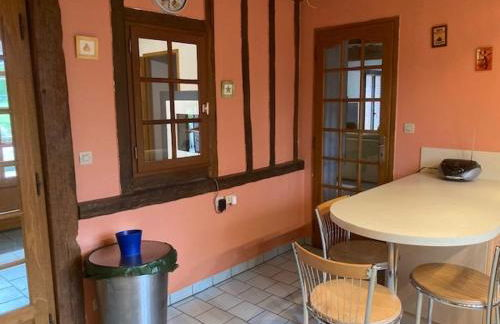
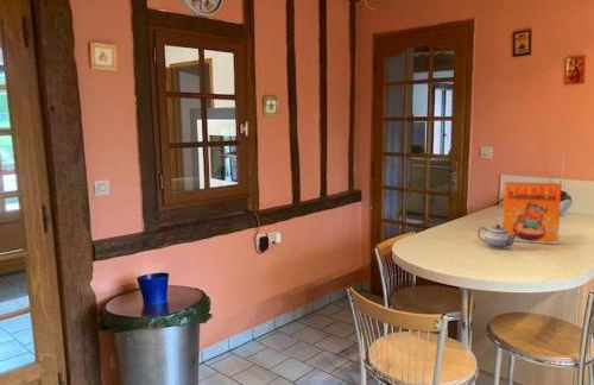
+ teapot [476,223,518,251]
+ cereal box [501,181,562,246]
